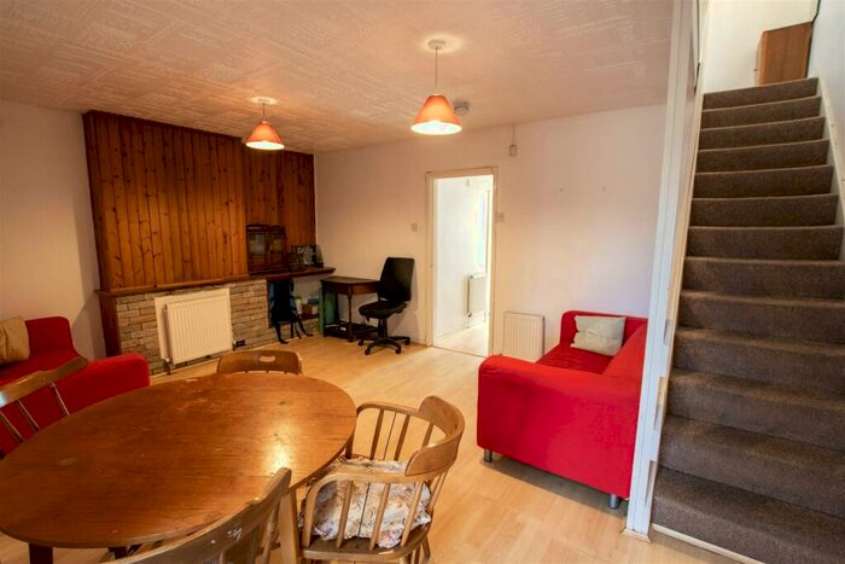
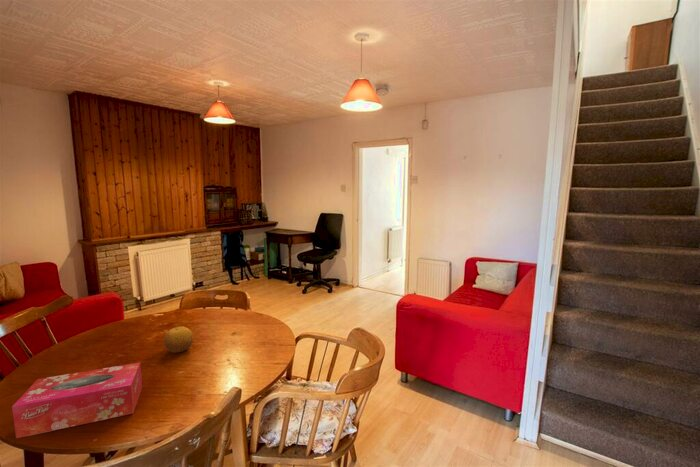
+ fruit [163,326,194,354]
+ tissue box [11,362,143,439]
